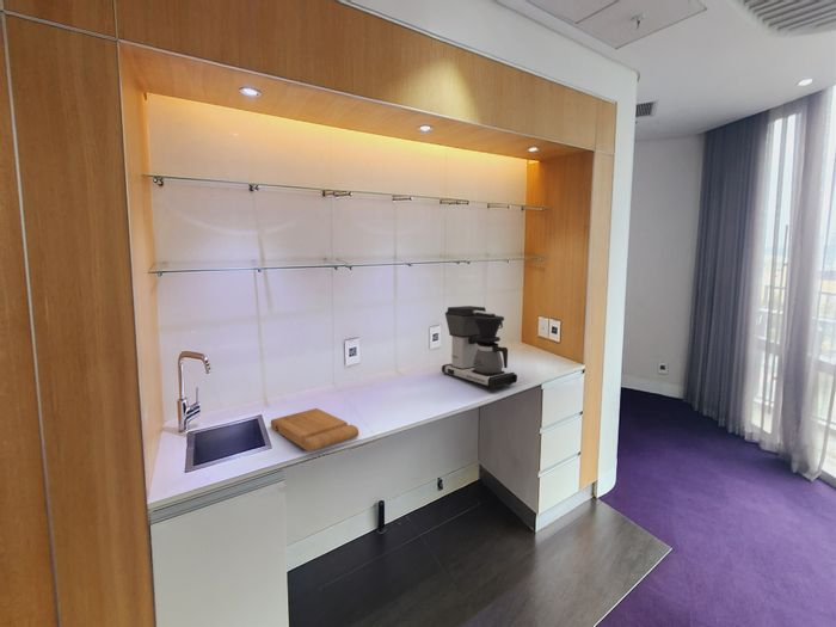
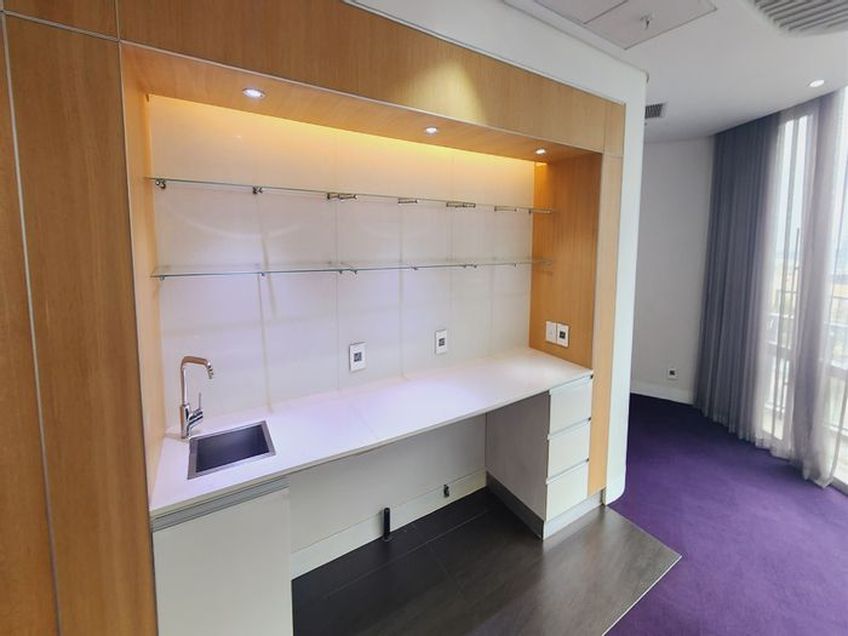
- coffee maker [441,305,518,391]
- cutting board [270,407,359,454]
